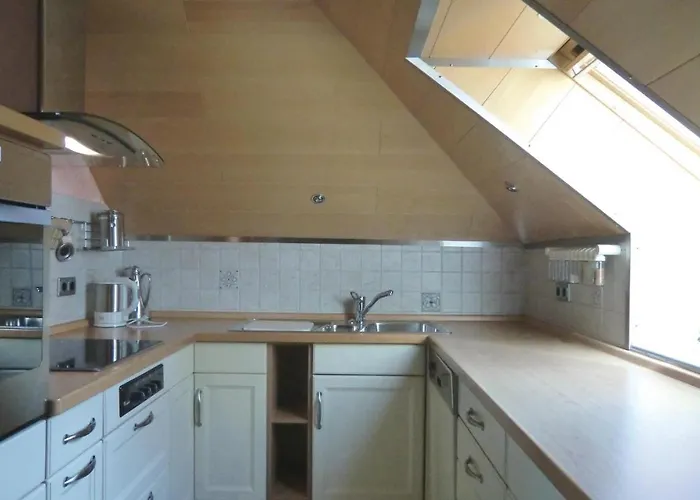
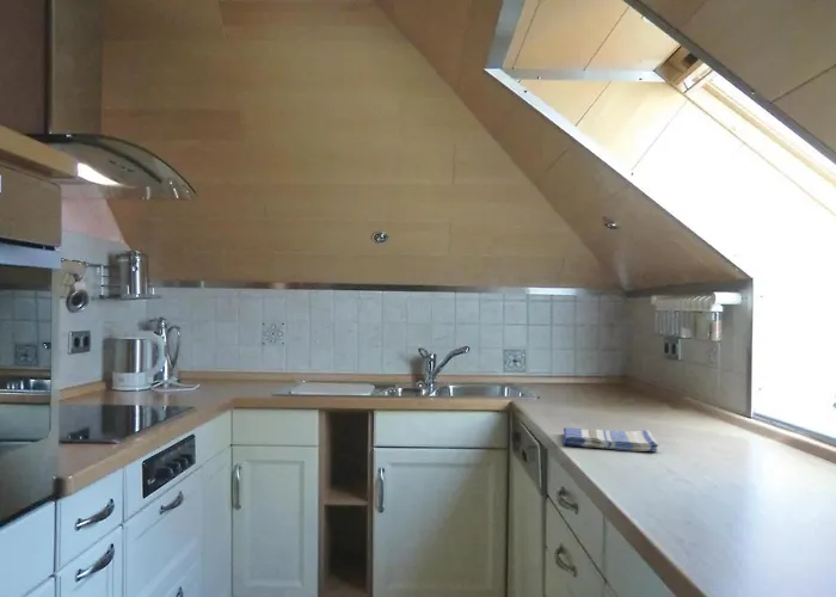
+ dish towel [563,426,660,453]
